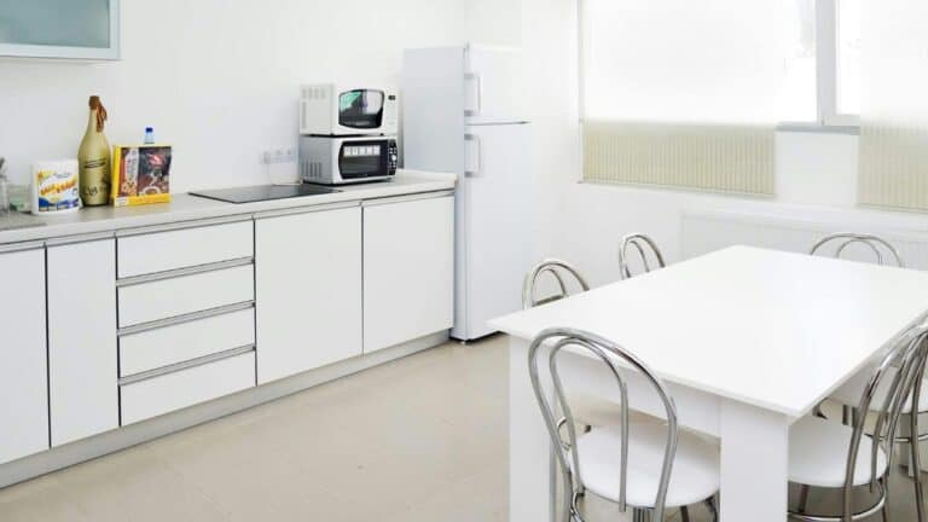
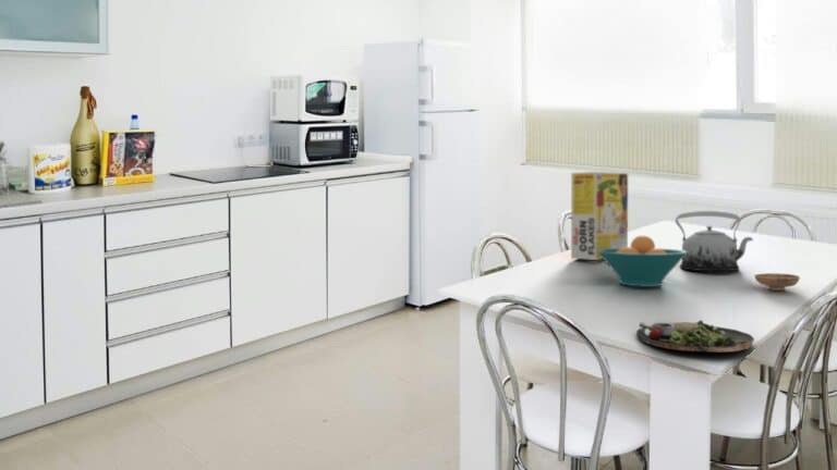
+ cereal box [570,171,629,261]
+ dinner plate [635,319,755,352]
+ teapot [675,210,754,272]
+ bowl [753,272,801,292]
+ fruit bowl [597,234,687,287]
